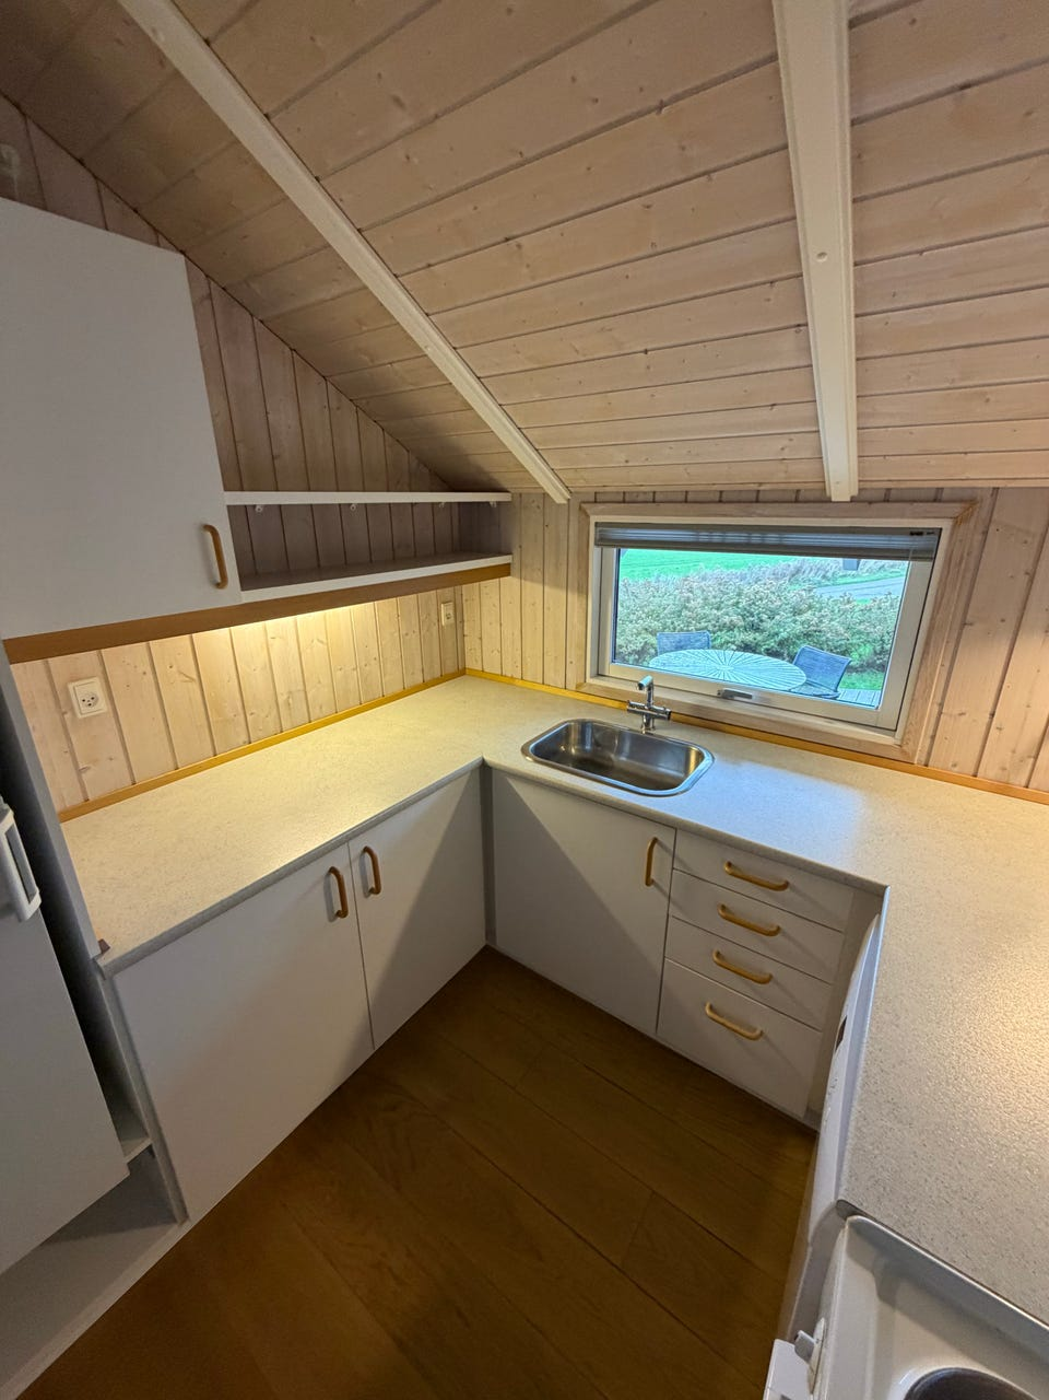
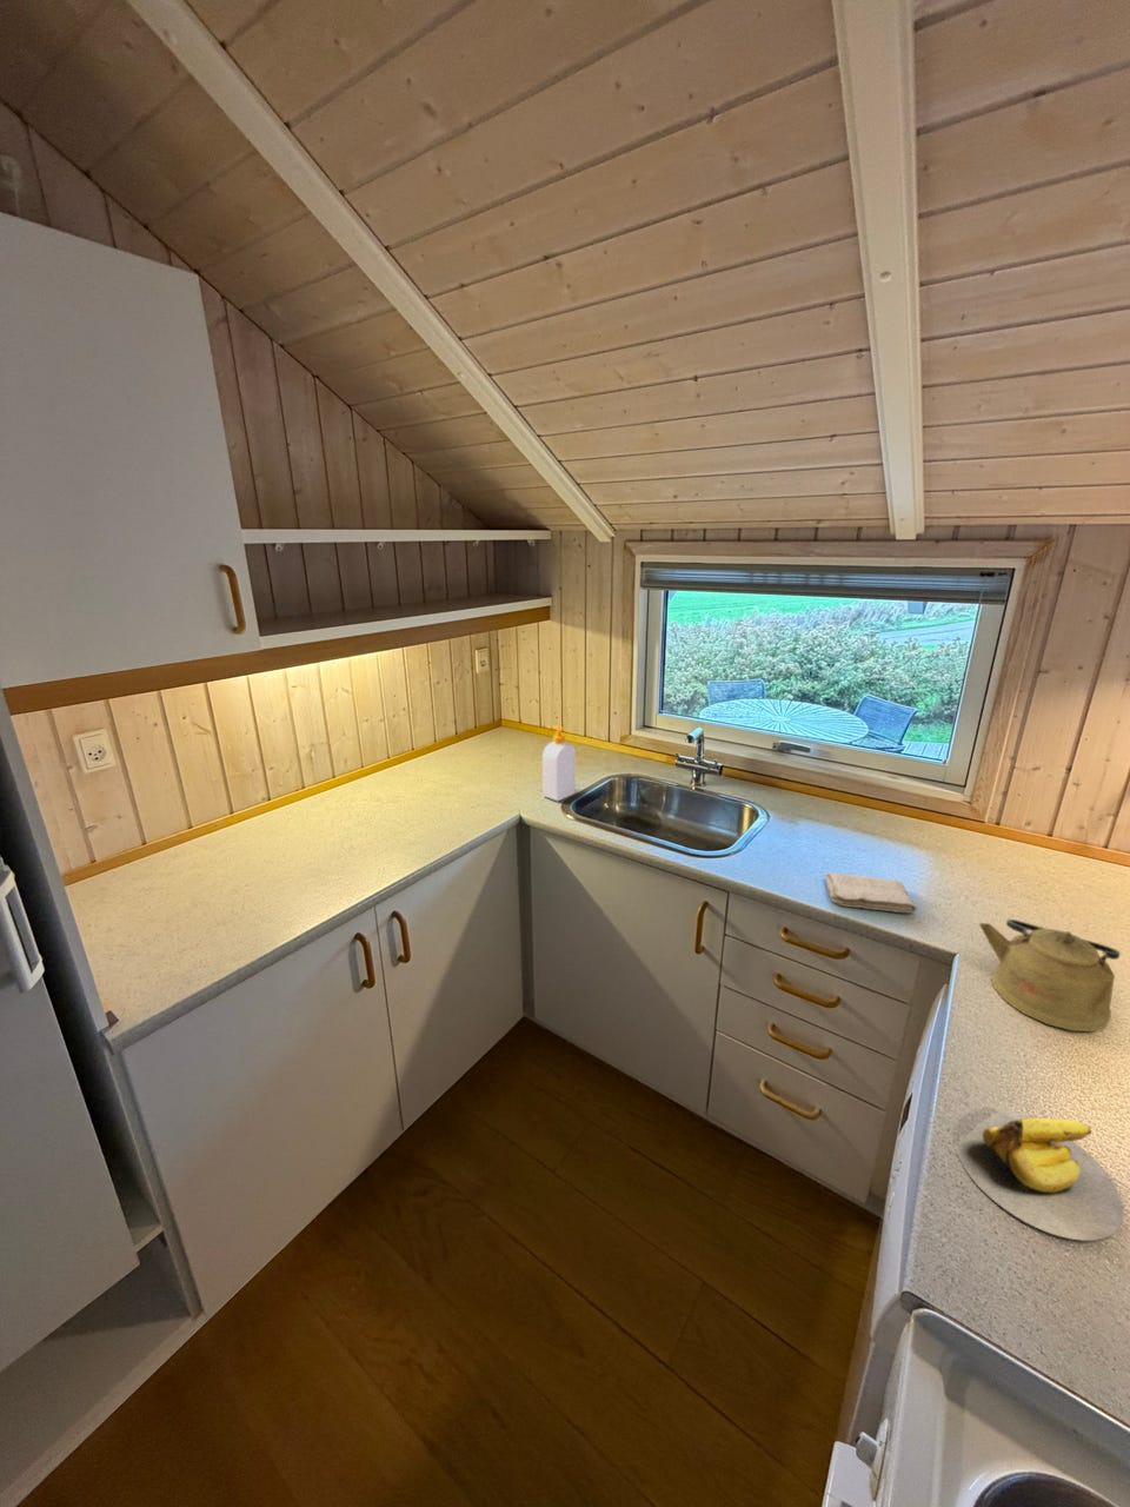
+ kettle [978,918,1122,1032]
+ banana [952,1108,1124,1242]
+ washcloth [824,871,918,914]
+ soap bottle [541,724,577,802]
